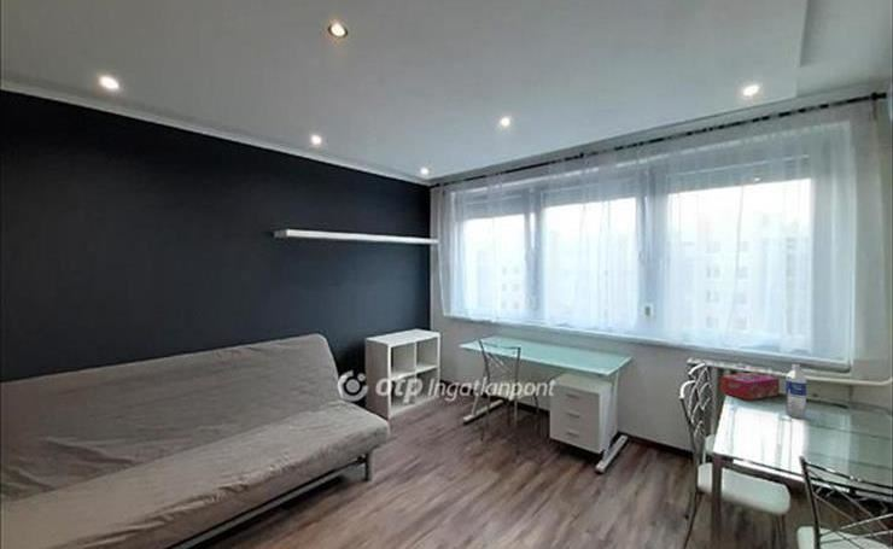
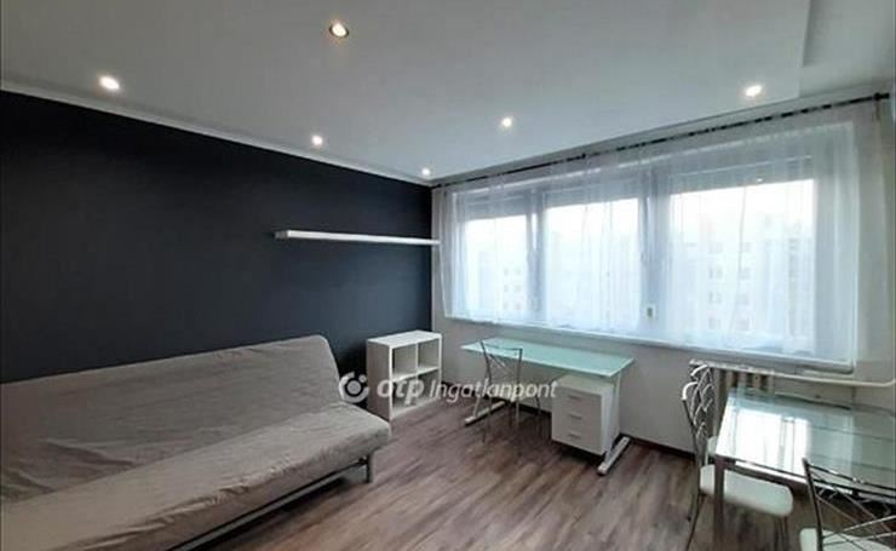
- tissue box [720,372,781,401]
- water bottle [784,363,807,420]
